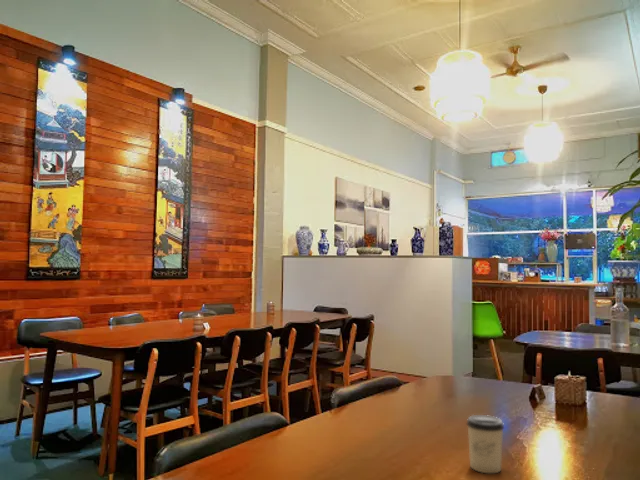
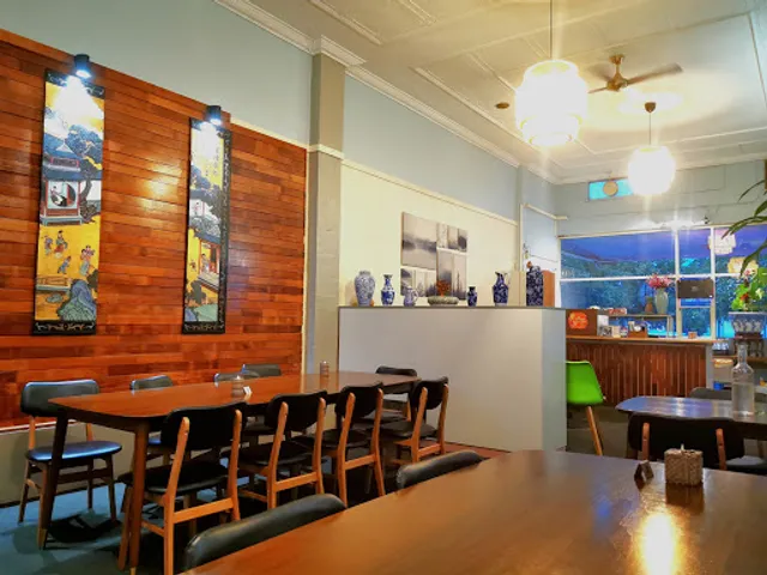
- cup [466,414,505,474]
